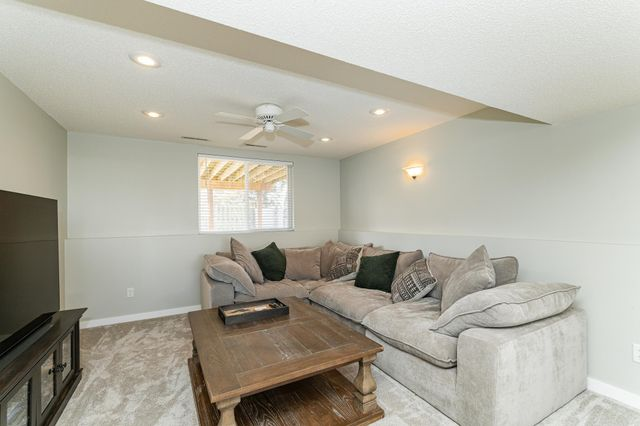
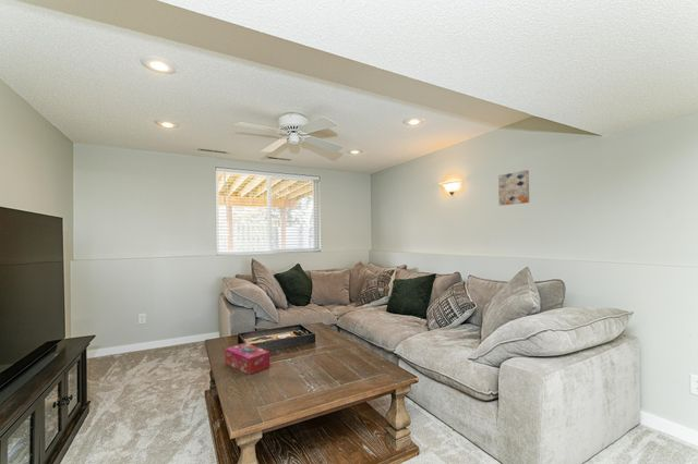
+ tissue box [224,342,270,376]
+ wall art [497,169,530,207]
